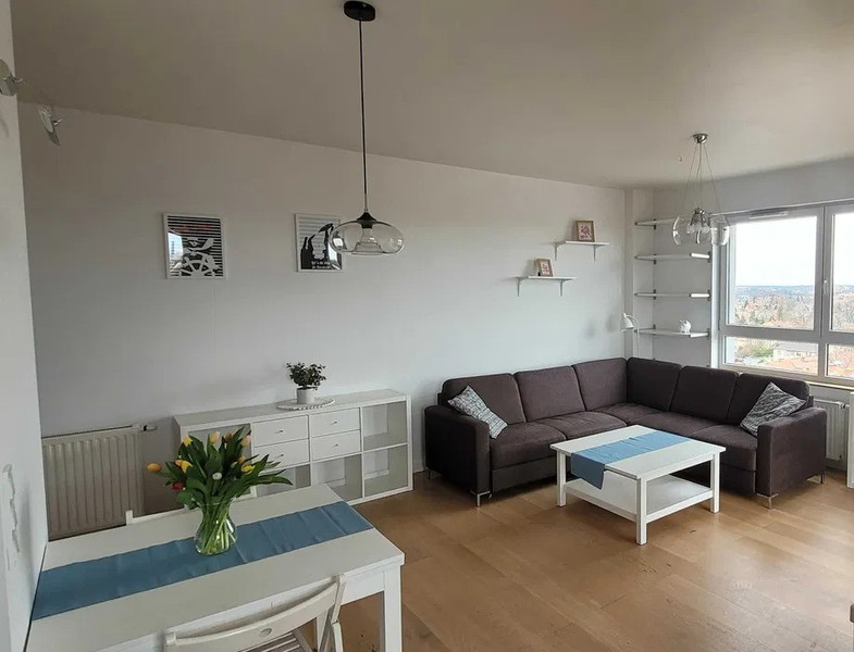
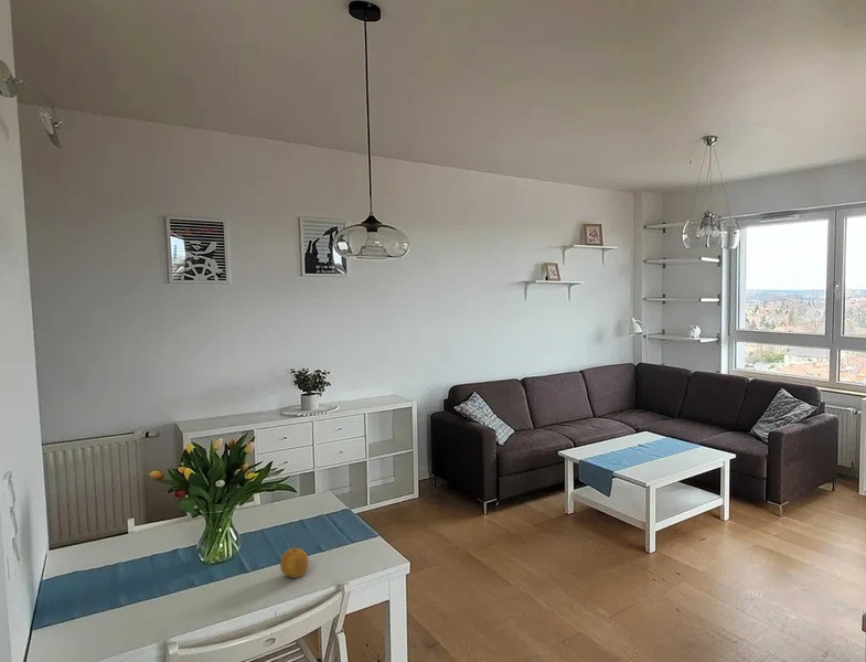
+ fruit [279,547,310,579]
